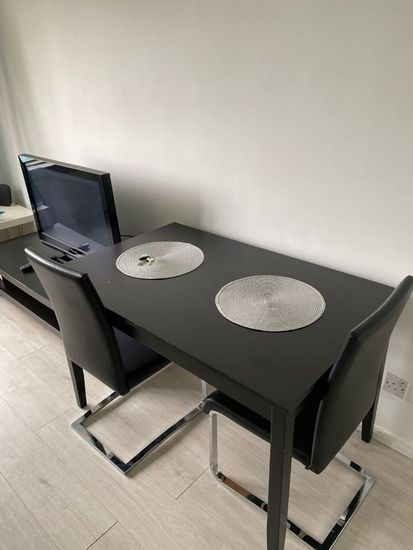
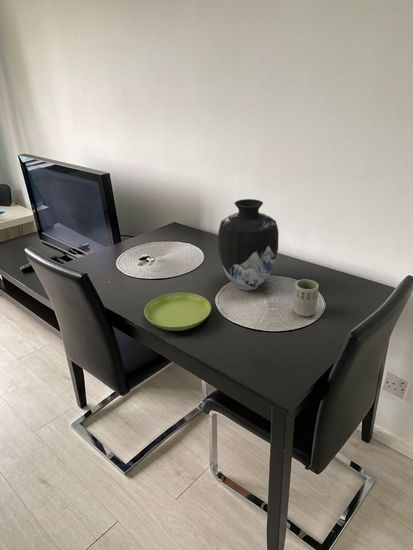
+ saucer [143,292,212,332]
+ vase [217,198,280,292]
+ cup [293,278,320,317]
